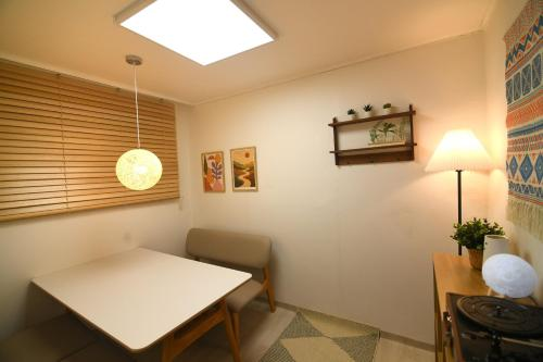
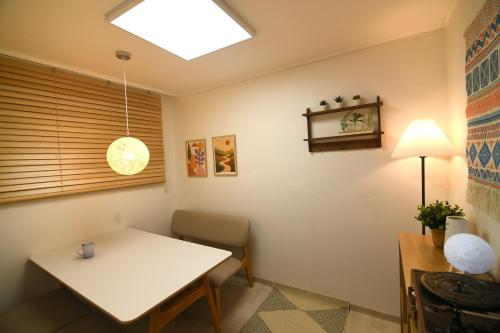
+ cup [75,241,96,259]
